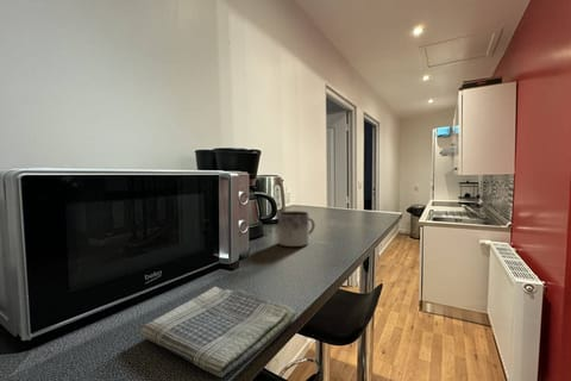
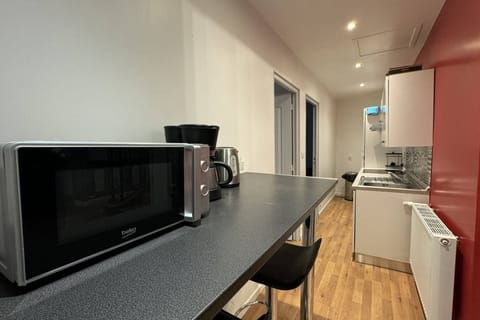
- mug [277,210,316,248]
- dish towel [139,286,297,379]
